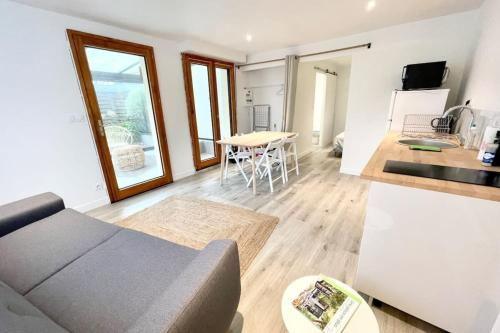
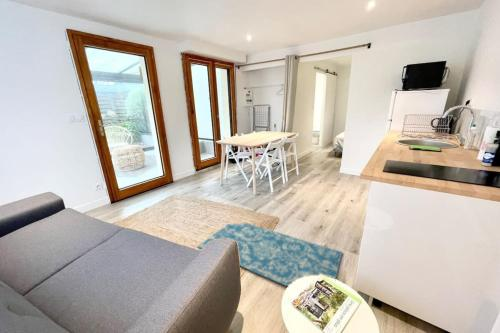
+ rug [196,222,344,288]
